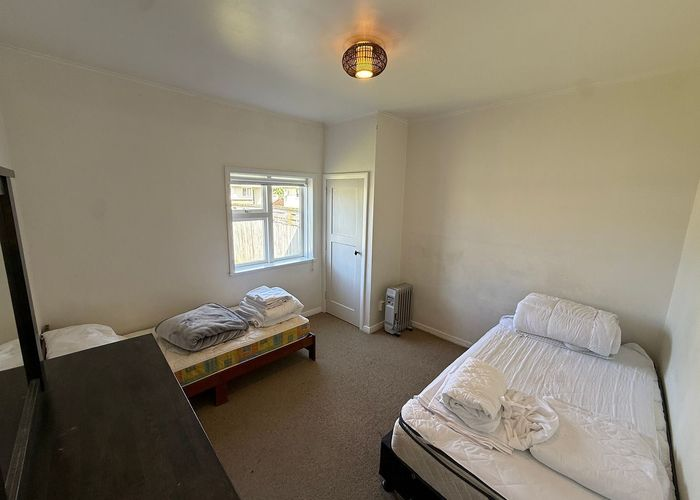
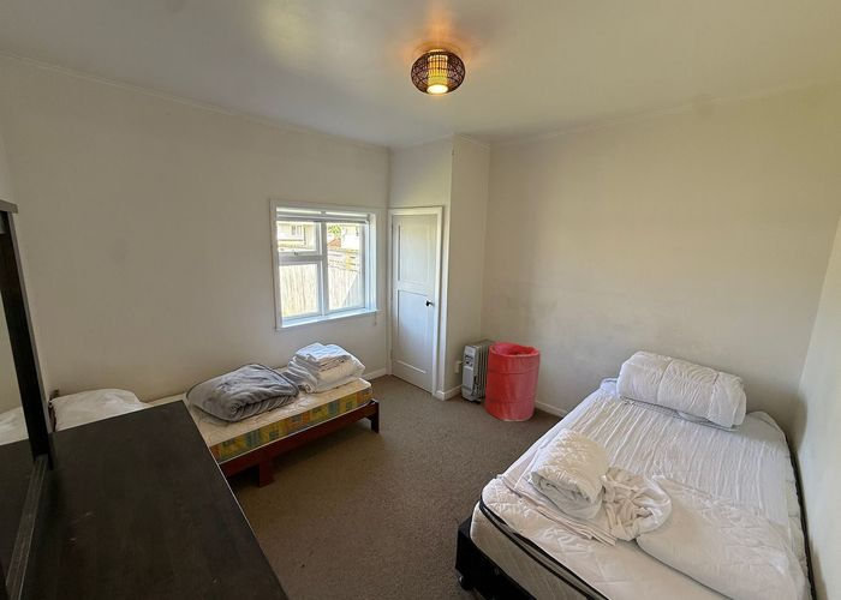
+ laundry hamper [484,341,542,422]
